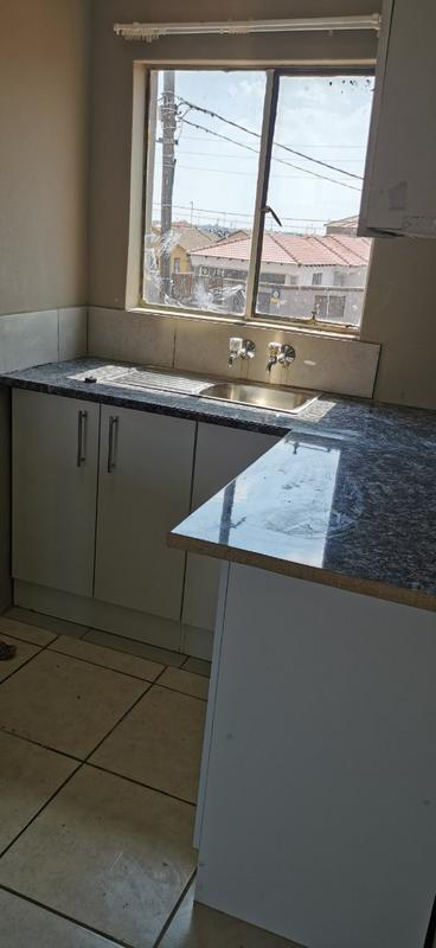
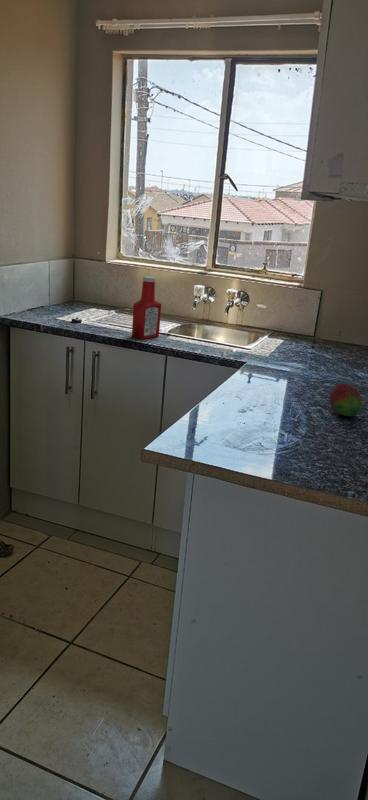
+ fruit [328,382,363,417]
+ soap bottle [131,275,162,340]
